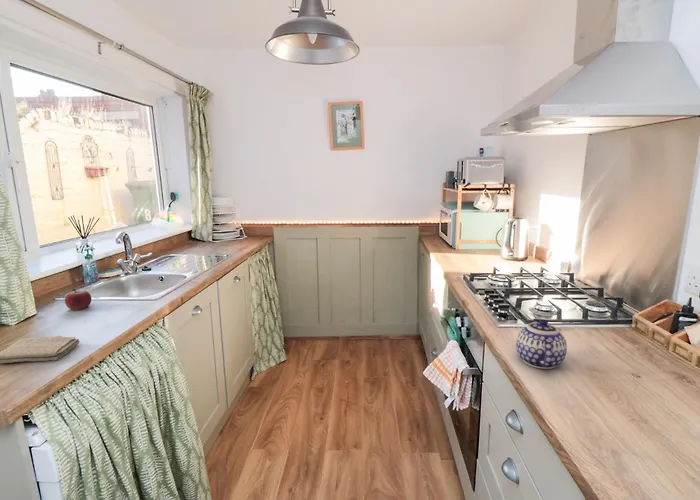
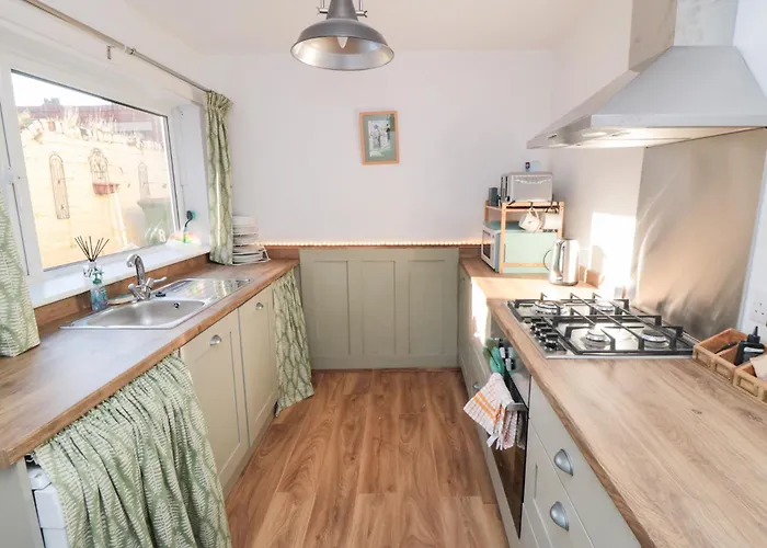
- washcloth [0,335,81,364]
- teapot [515,318,568,370]
- fruit [64,288,92,311]
